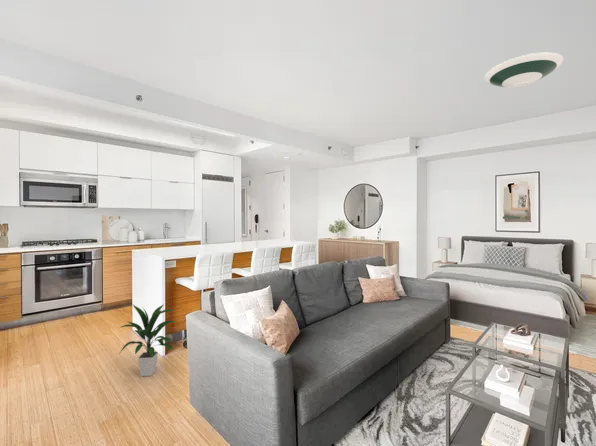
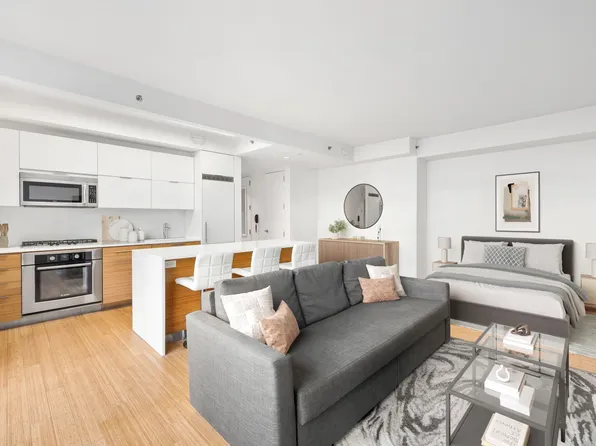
- indoor plant [118,303,178,377]
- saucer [483,51,564,89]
